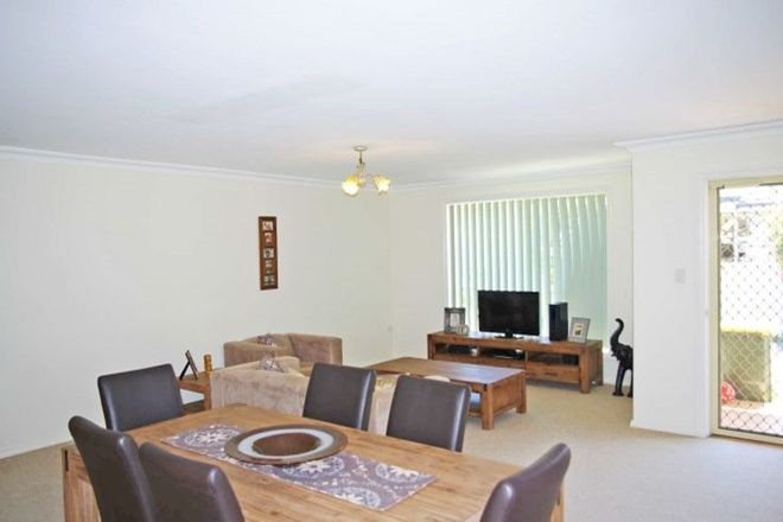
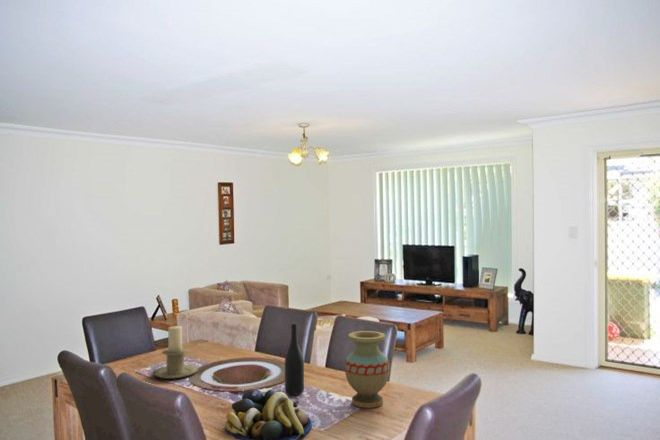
+ wine bottle [284,323,305,396]
+ candle holder [151,325,199,380]
+ vase [344,330,390,409]
+ fruit bowl [224,388,313,440]
